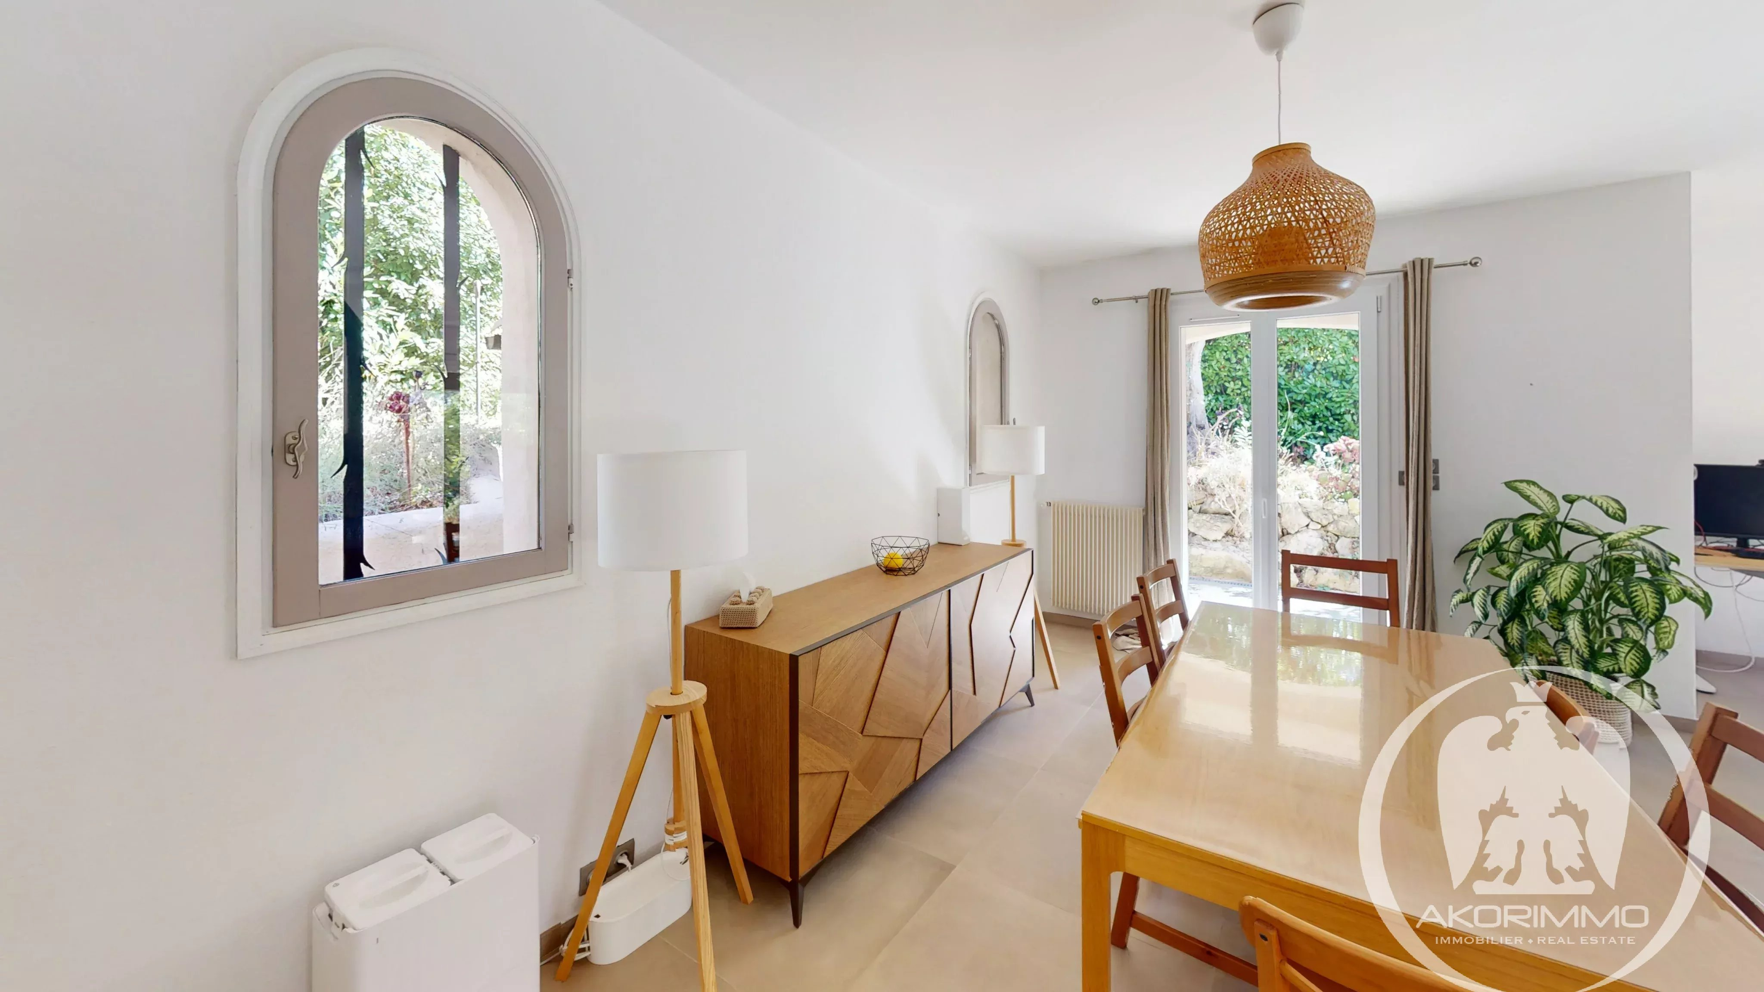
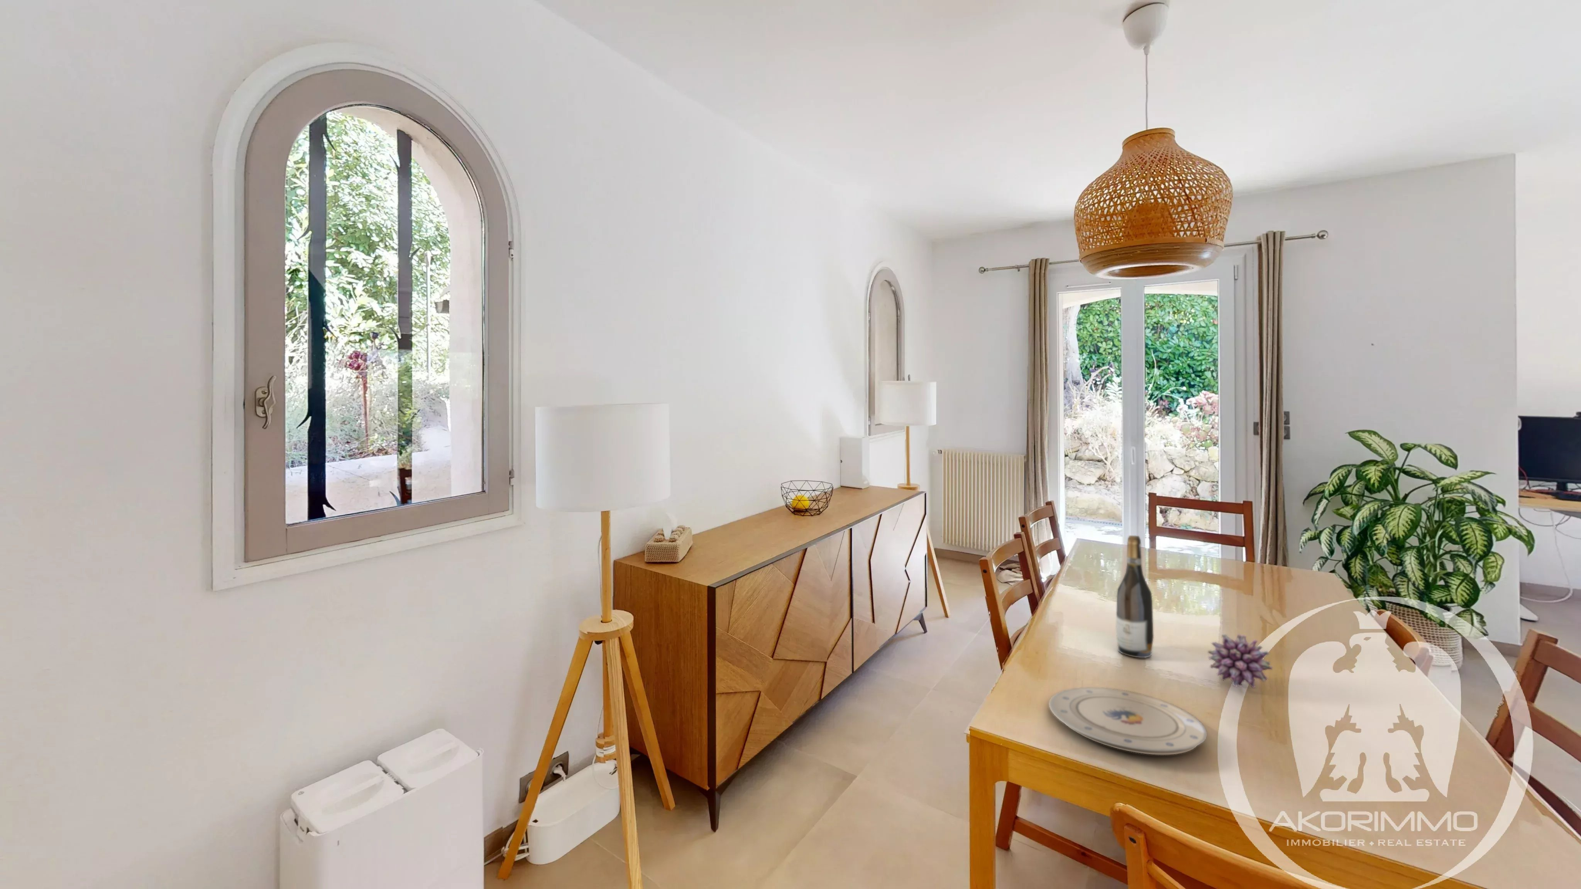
+ wine bottle [1115,535,1154,658]
+ plate [1048,687,1207,755]
+ flower [1207,633,1273,689]
